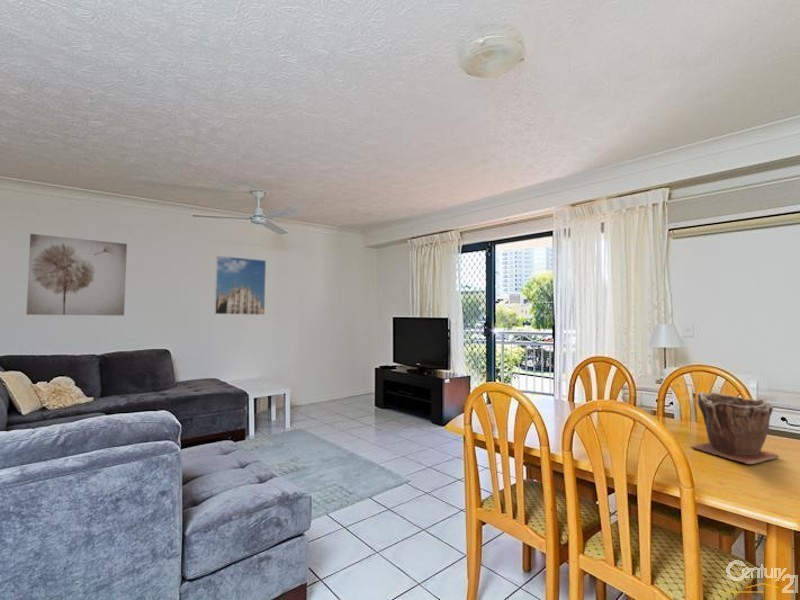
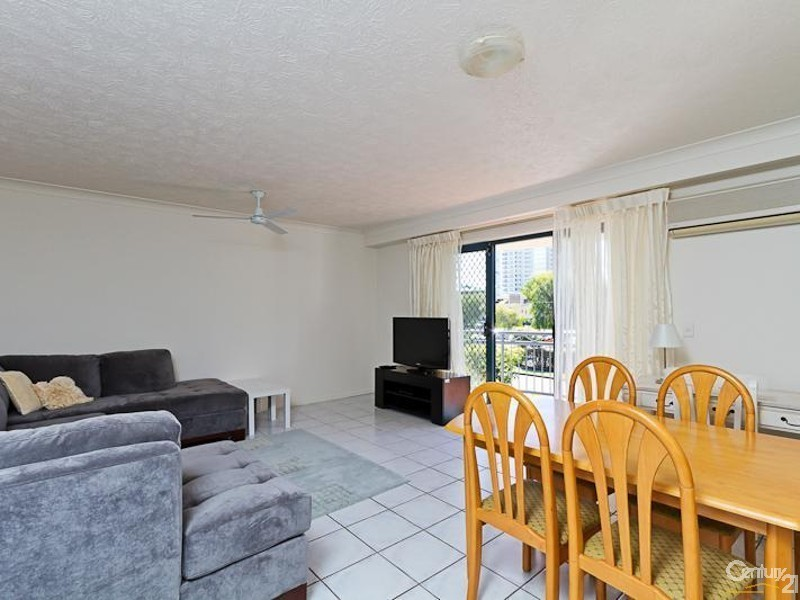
- wall art [25,233,128,317]
- plant pot [690,391,780,465]
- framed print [214,255,267,316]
